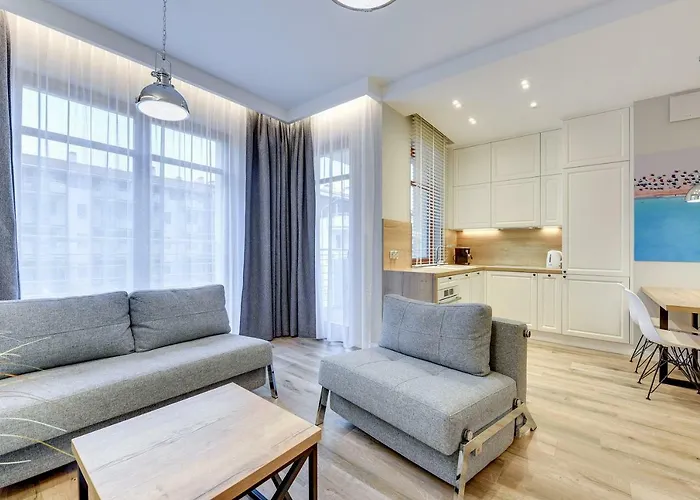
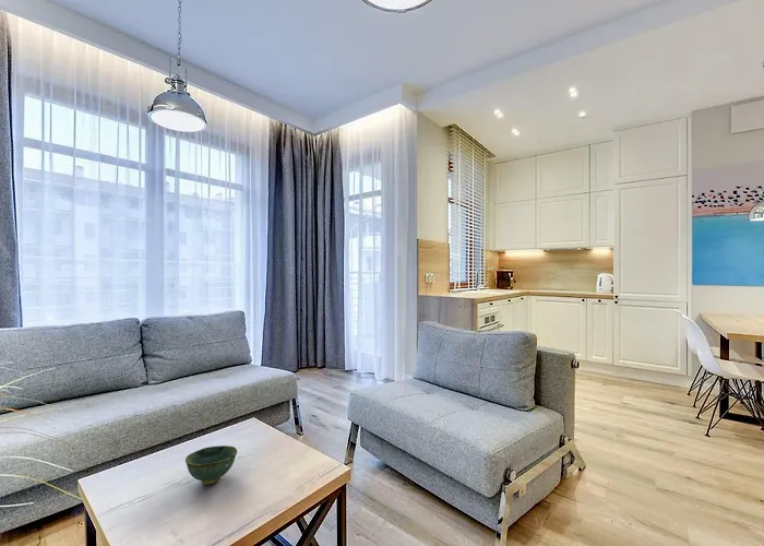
+ bowl [184,444,238,485]
